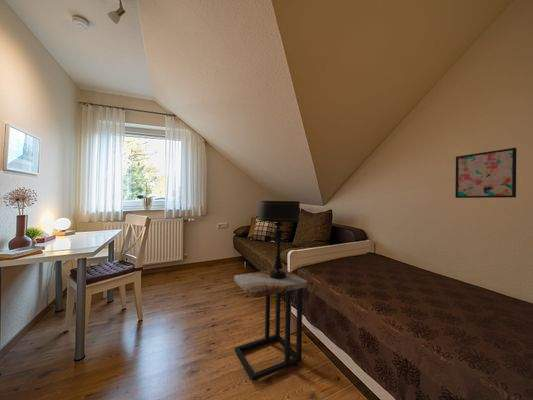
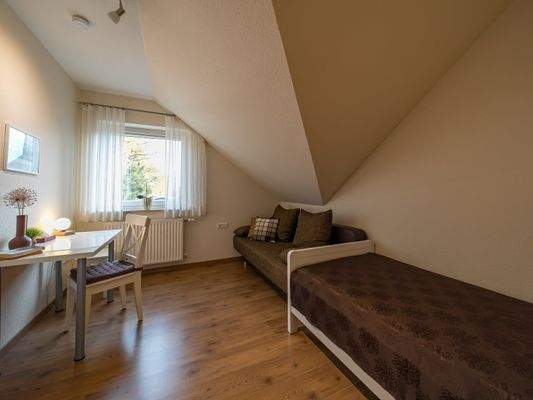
- table lamp [257,200,301,279]
- wall art [454,147,517,199]
- side table [233,268,308,383]
